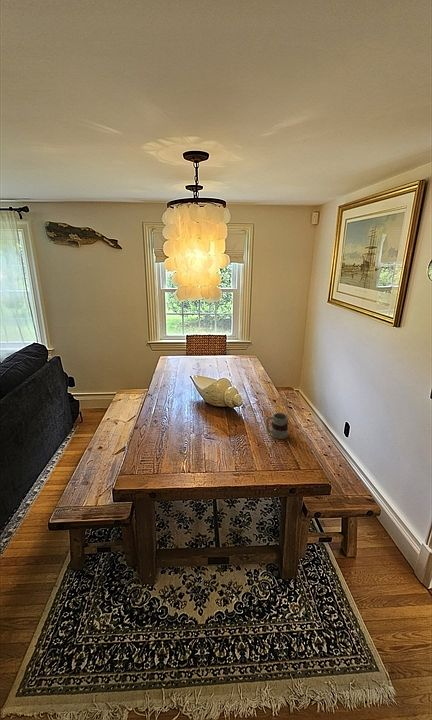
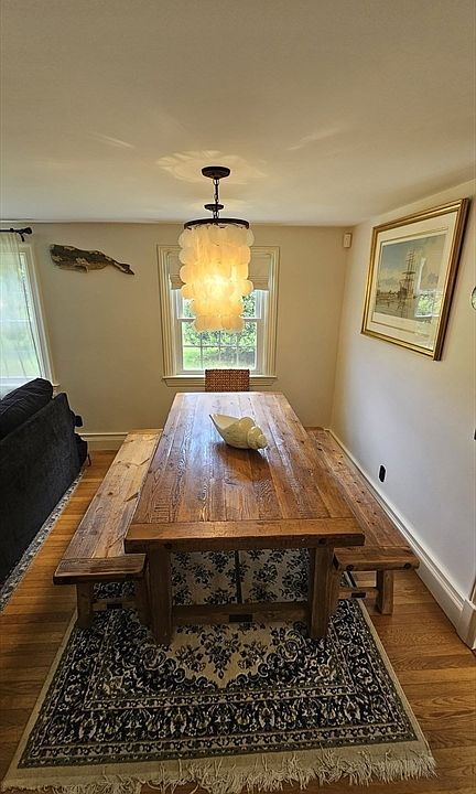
- mug [265,412,289,440]
